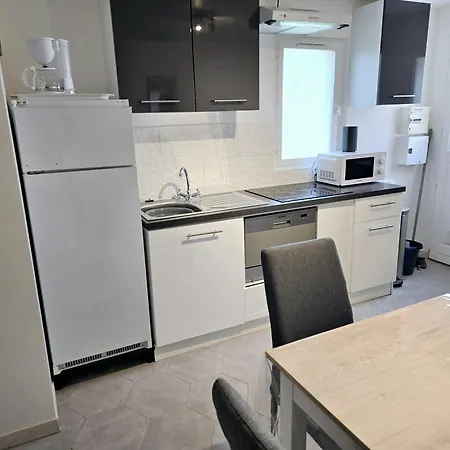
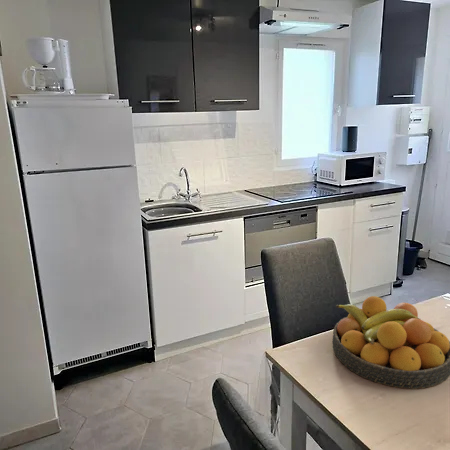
+ fruit bowl [331,295,450,390]
